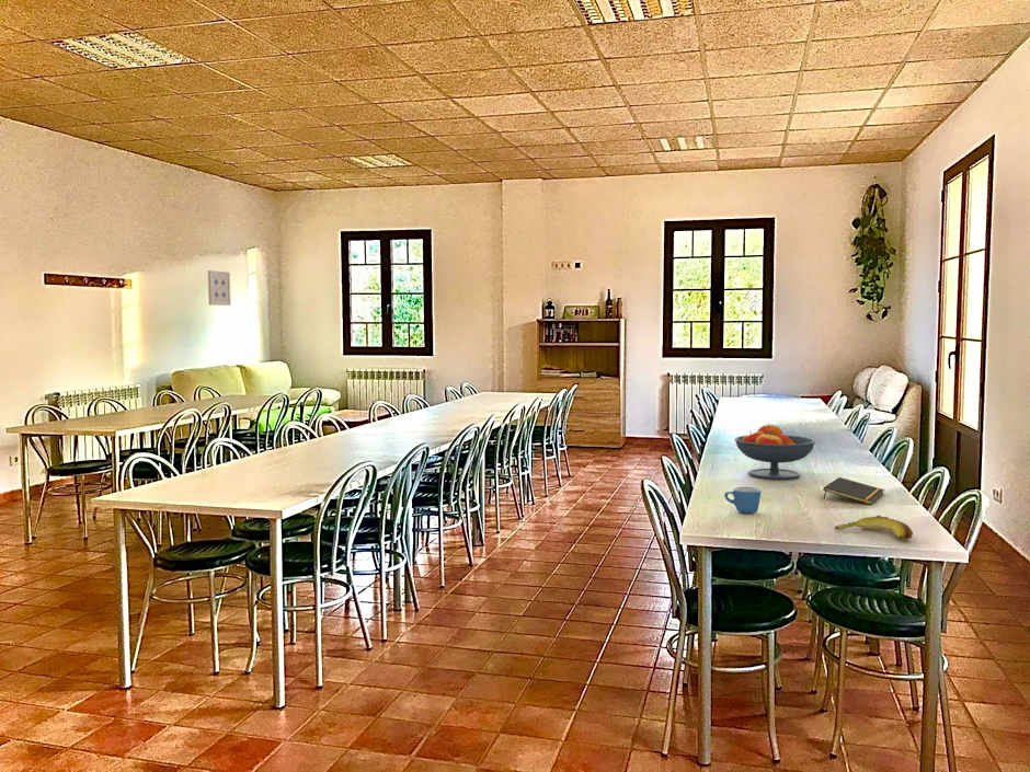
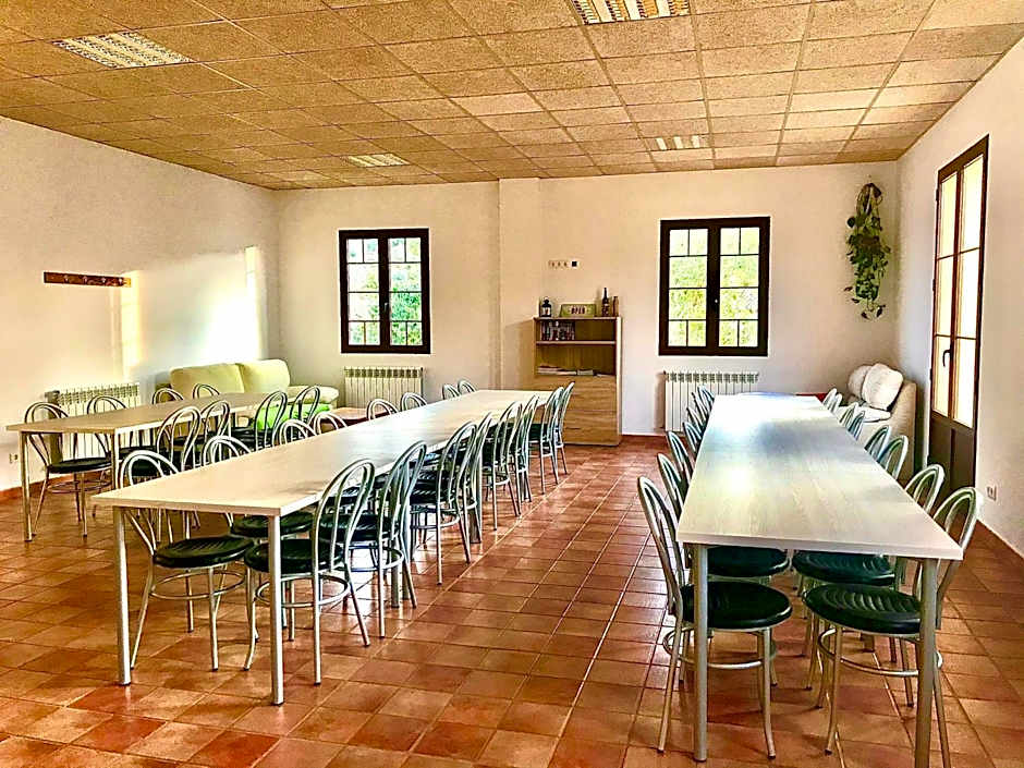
- banana [834,515,914,541]
- notepad [822,476,885,506]
- fruit bowl [734,423,816,480]
- mug [723,486,762,515]
- wall art [207,269,232,307]
